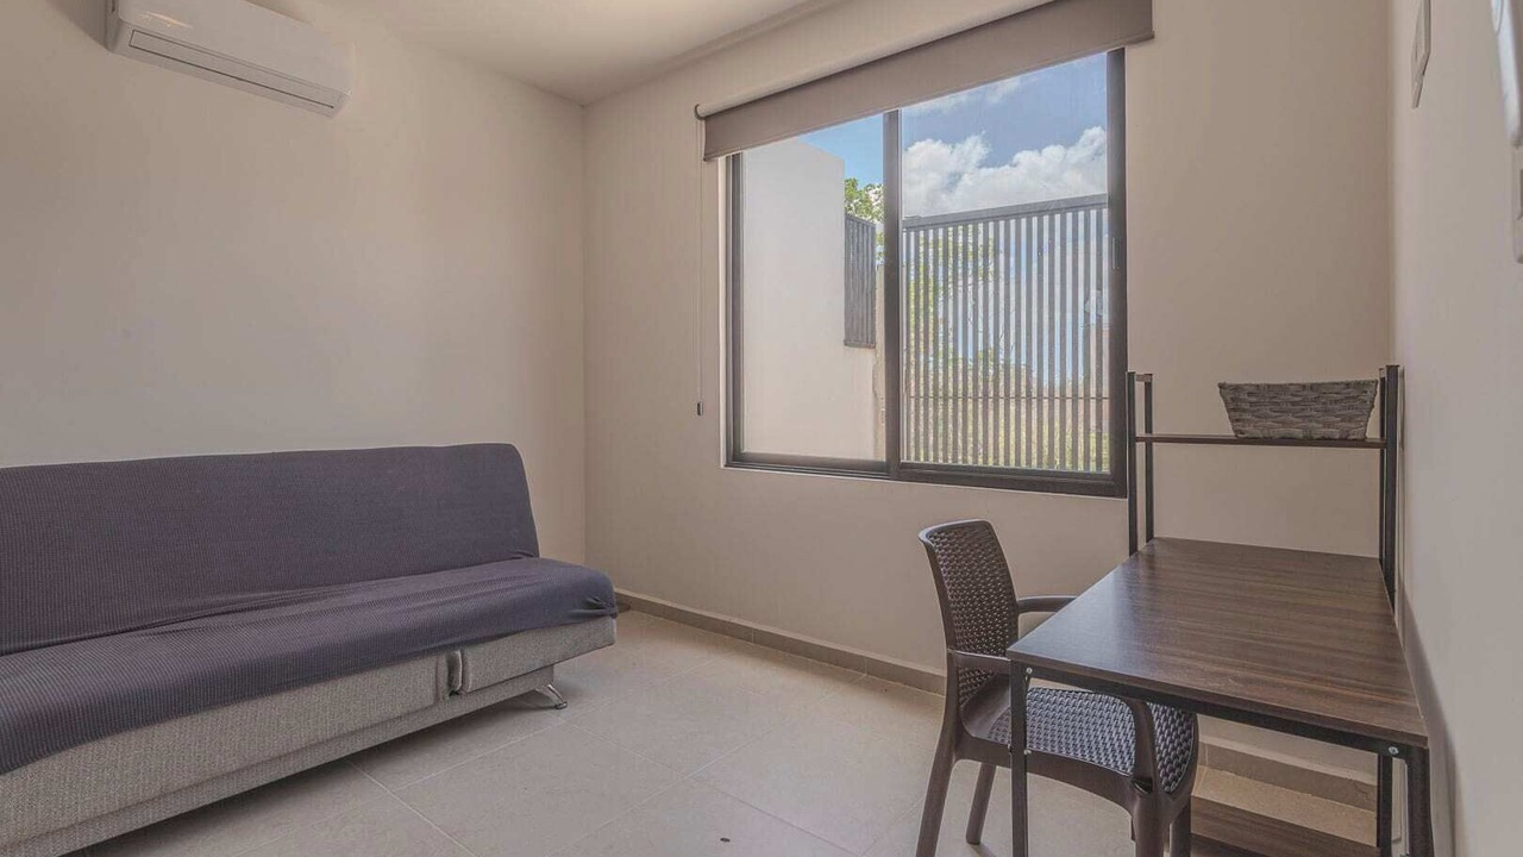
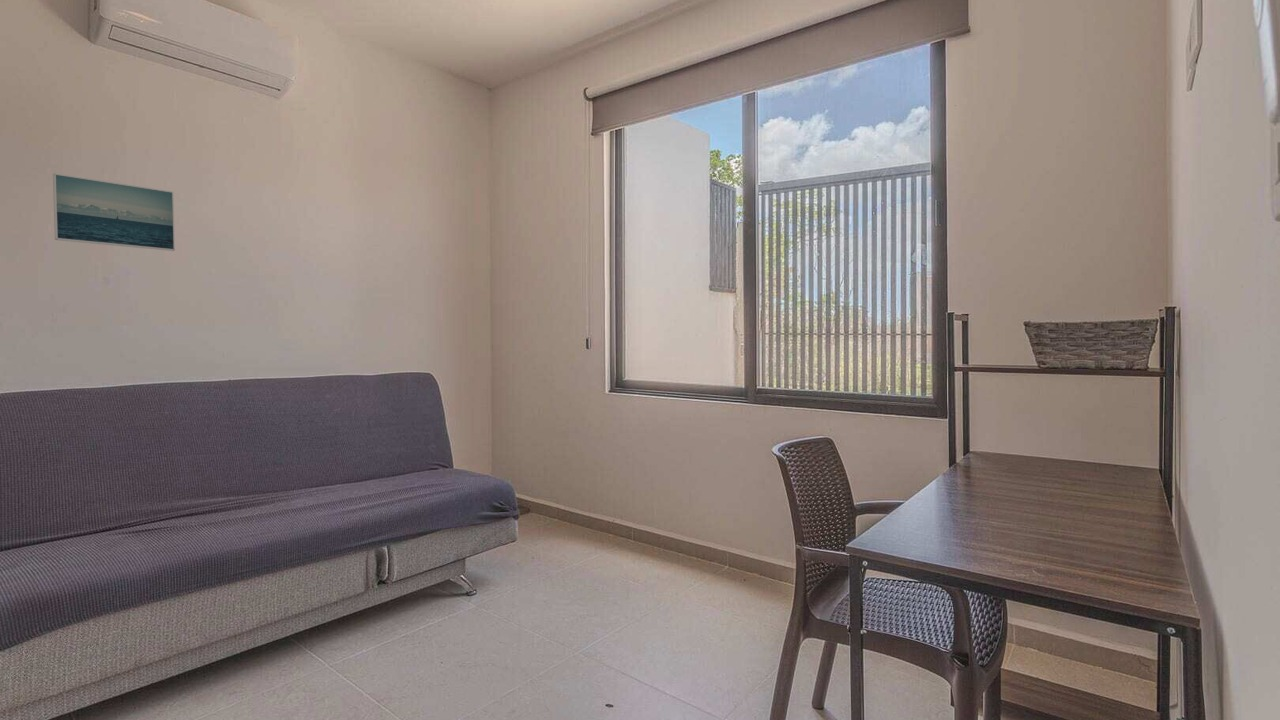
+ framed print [52,172,176,252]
